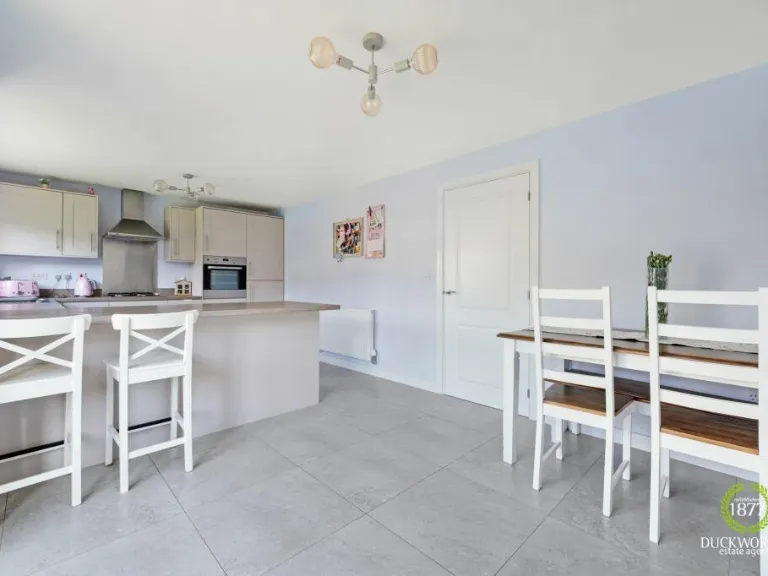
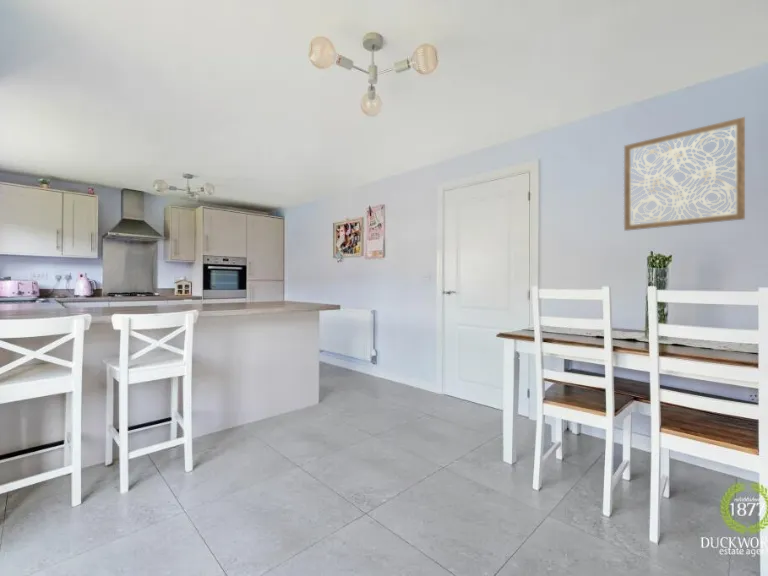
+ wall art [623,116,746,232]
